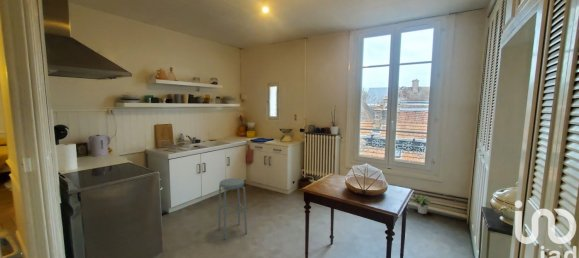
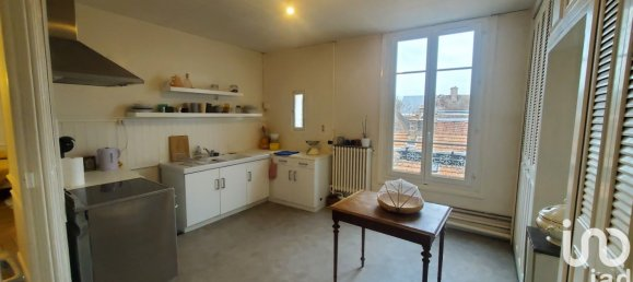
- potted plant [411,192,431,215]
- stool [217,177,248,240]
